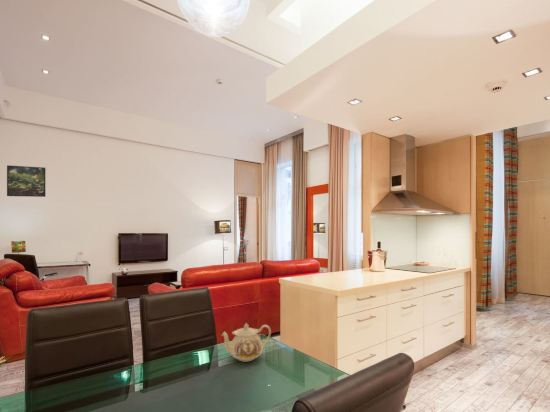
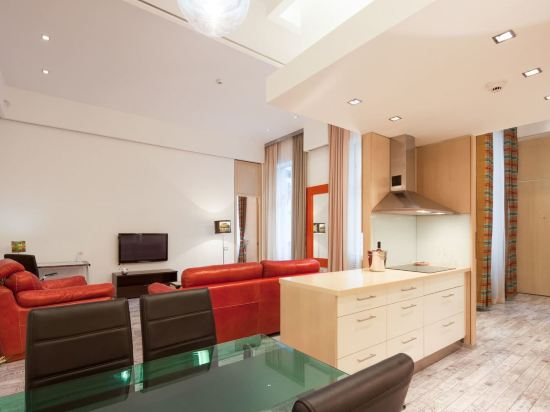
- teapot [220,322,272,363]
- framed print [6,164,46,198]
